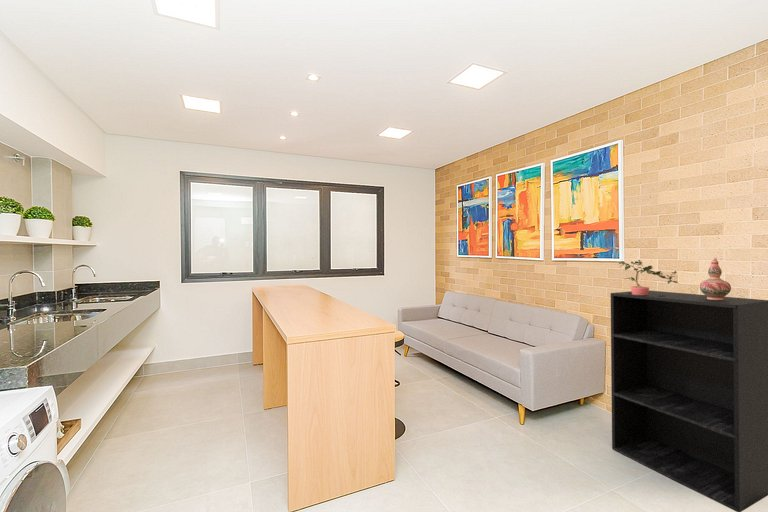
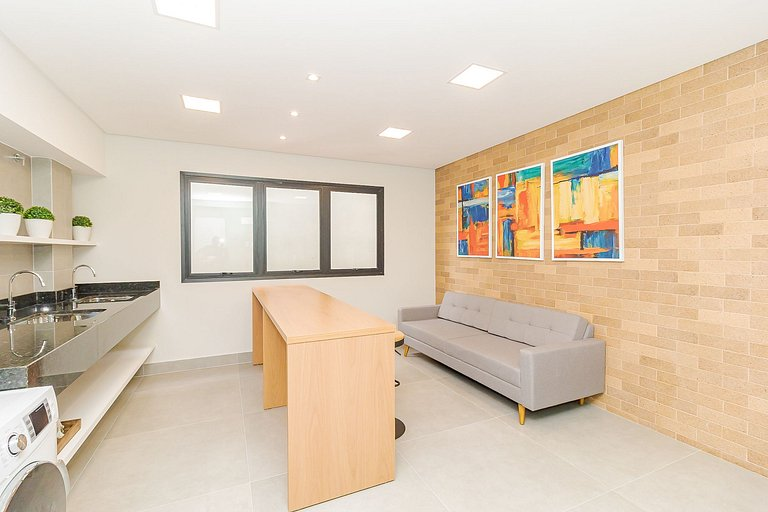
- bookshelf [610,290,768,512]
- potted plant [618,259,679,296]
- decorative vase [699,257,732,300]
